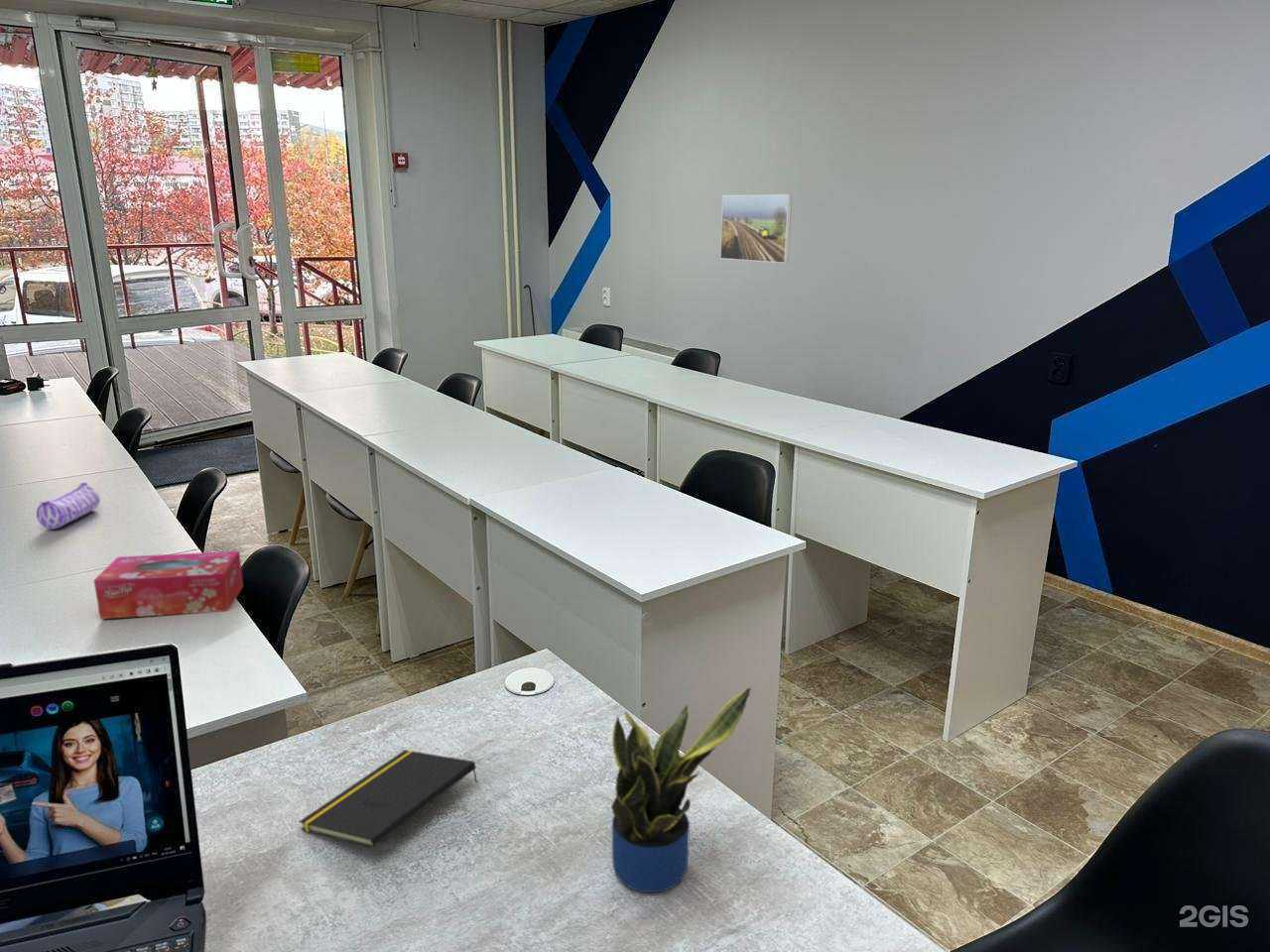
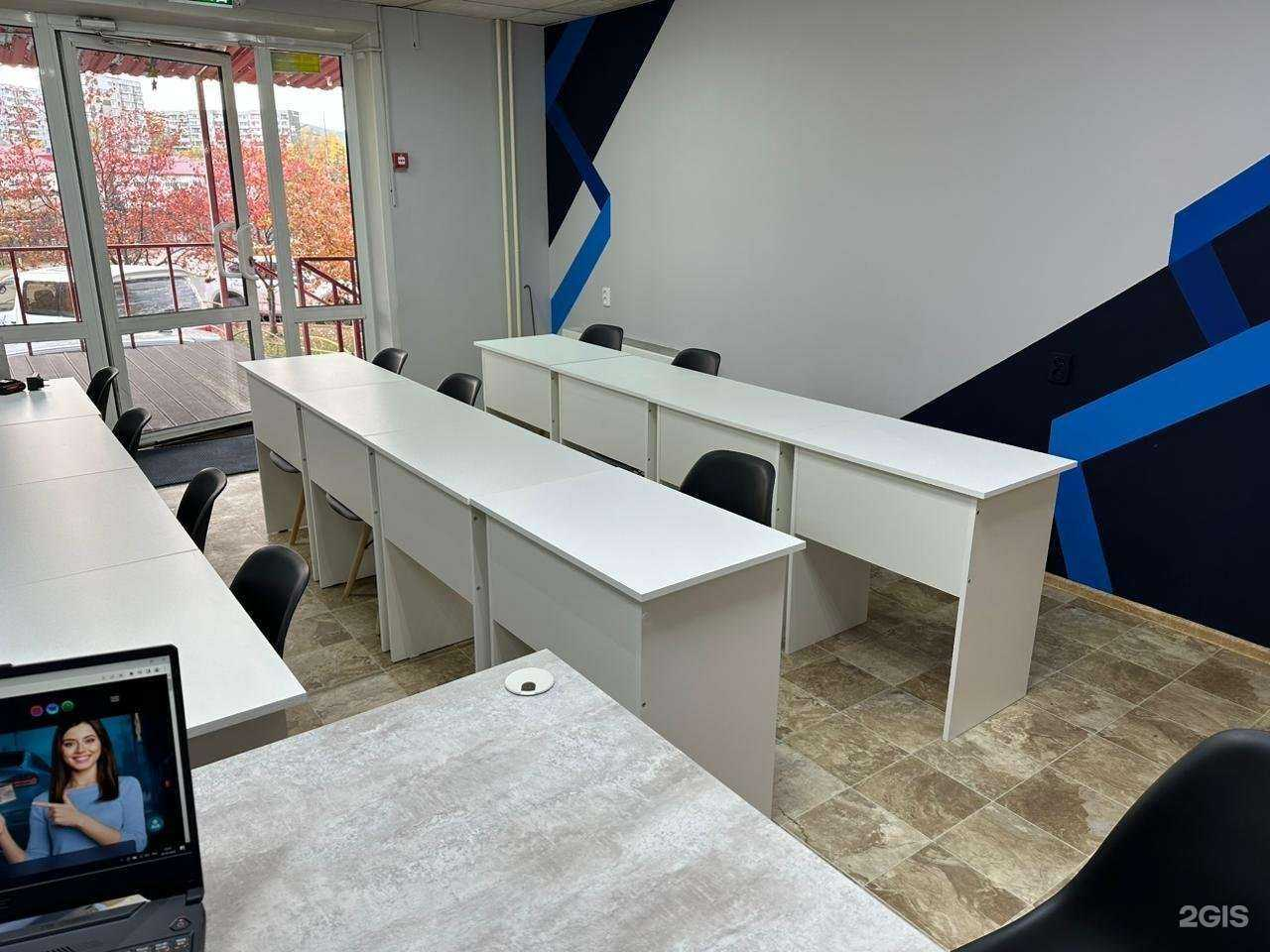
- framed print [719,193,793,264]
- pencil case [36,482,101,530]
- tissue box [92,550,244,620]
- potted plant [610,687,753,893]
- notepad [298,749,478,849]
